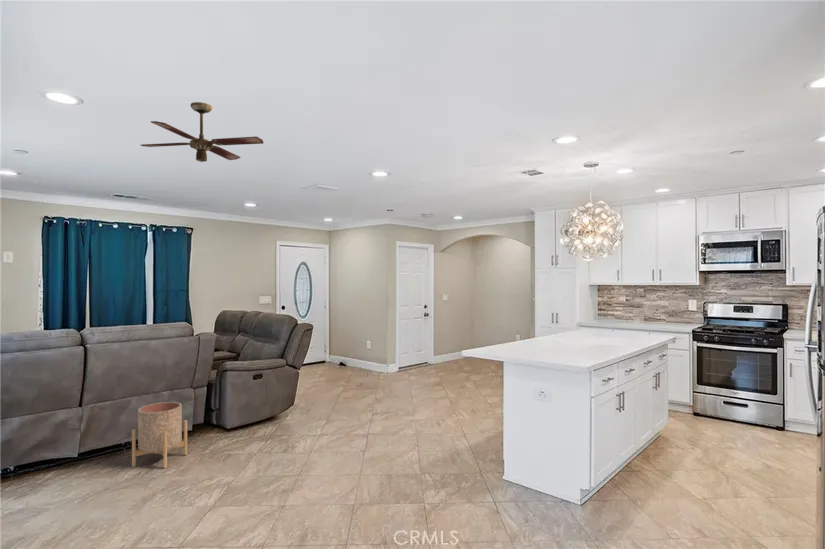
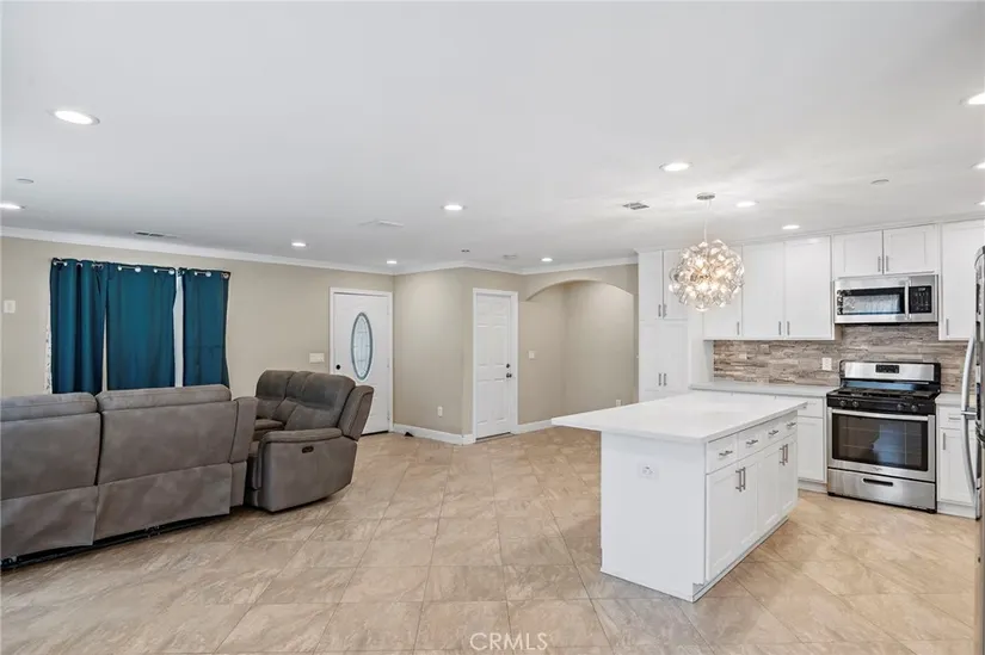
- ceiling fan [140,101,264,163]
- planter [131,401,188,469]
